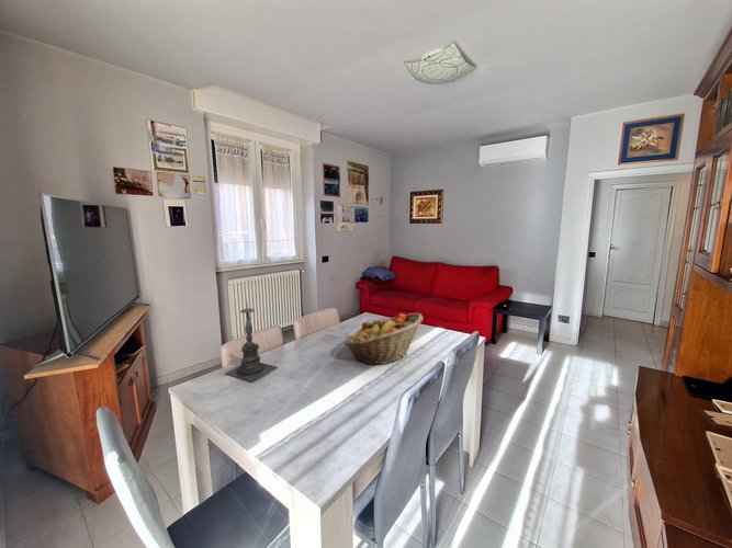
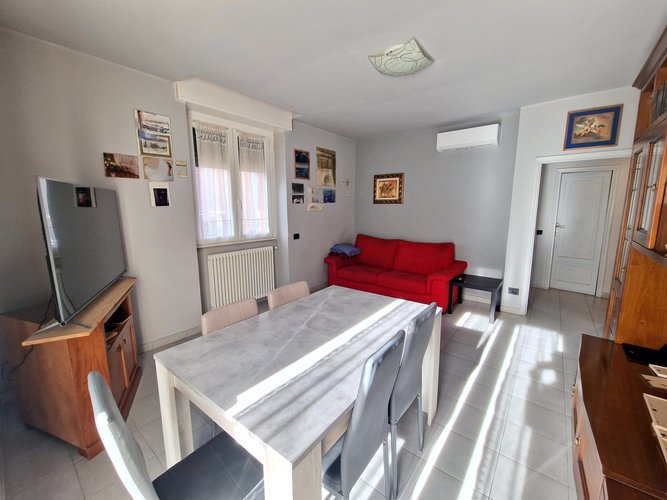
- candle holder [225,298,278,383]
- fruit basket [344,312,424,366]
